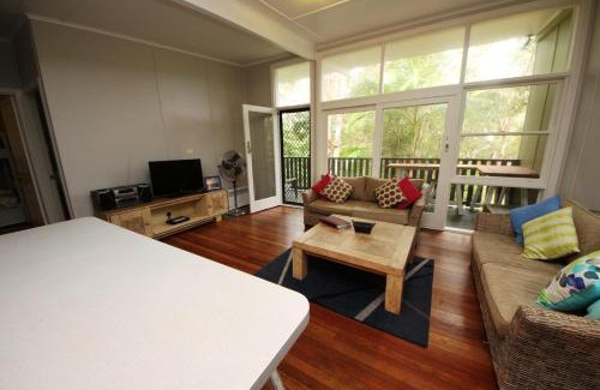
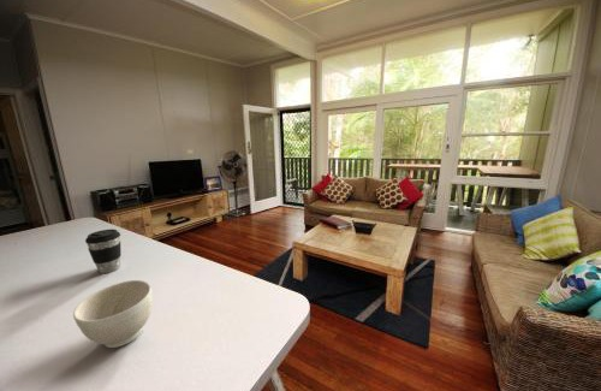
+ bowl [72,279,154,349]
+ coffee cup [84,229,123,274]
